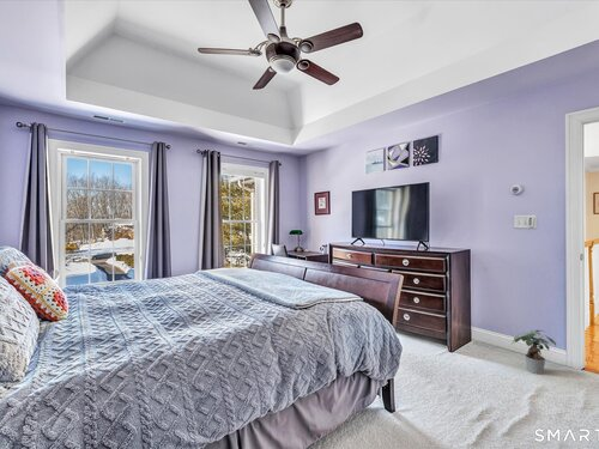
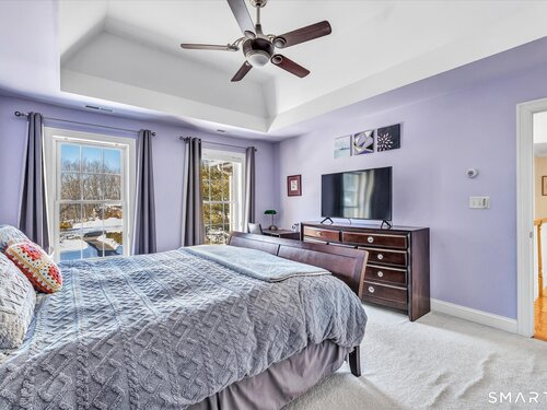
- potted plant [510,329,557,375]
